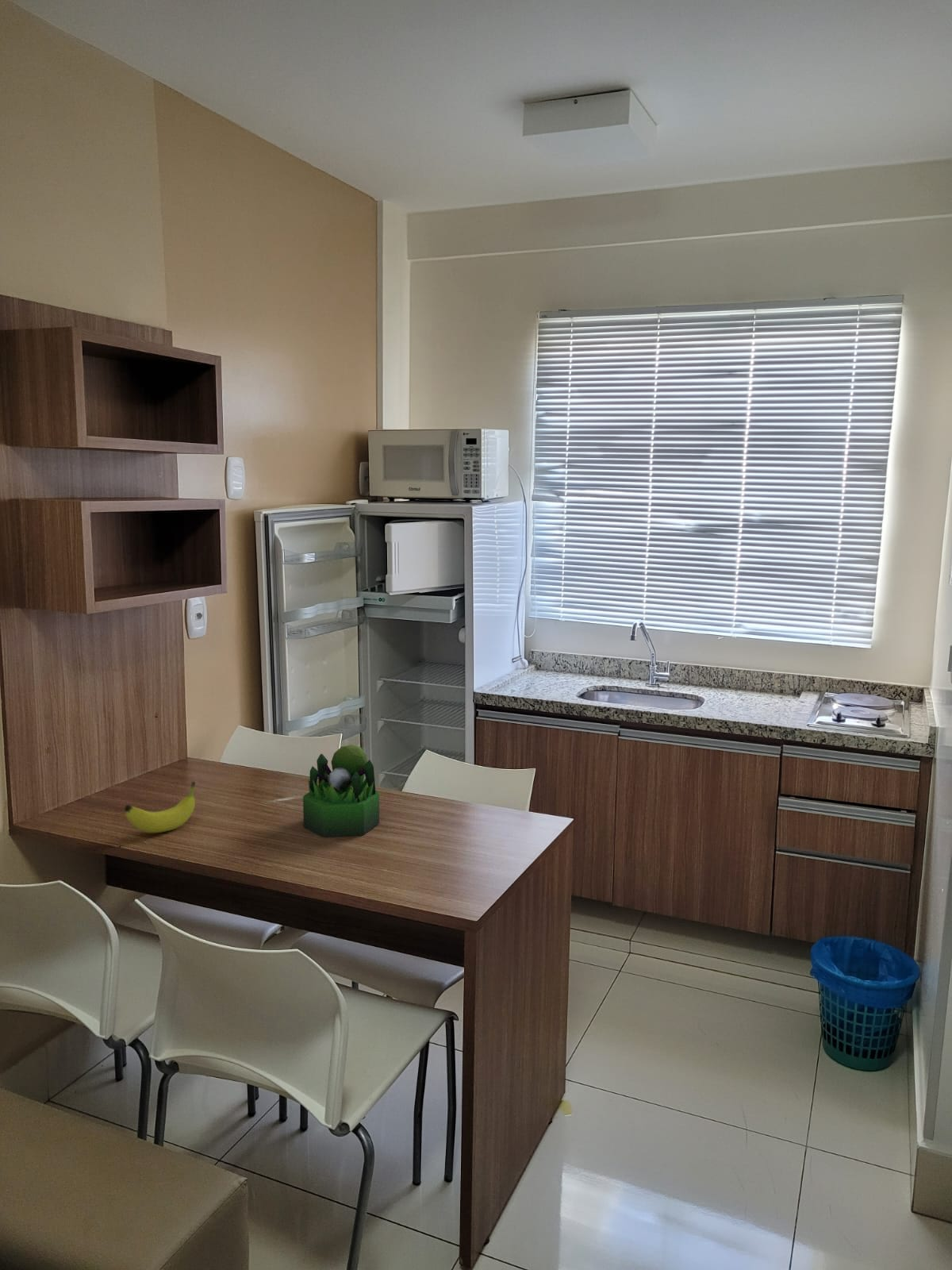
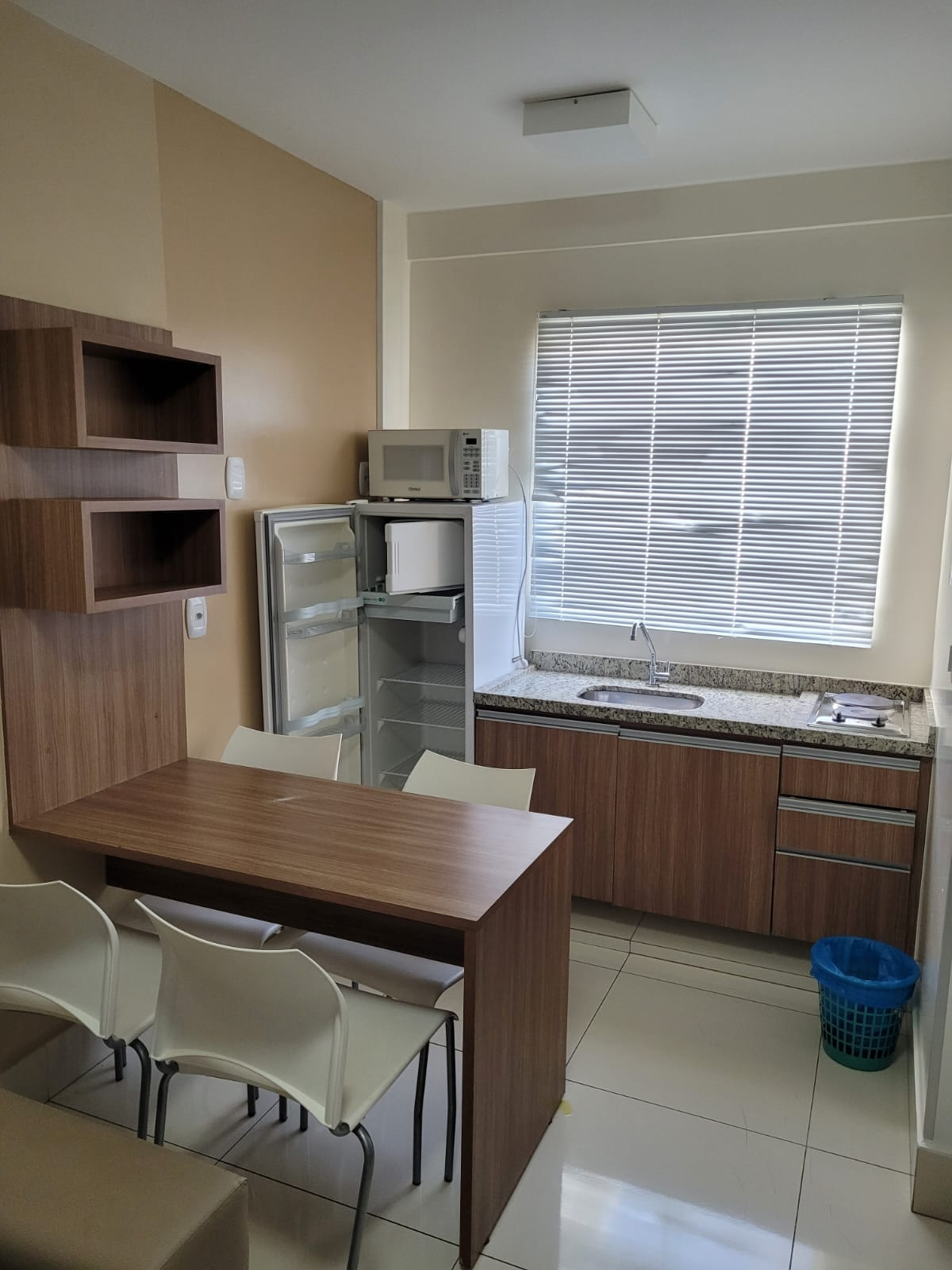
- plant [302,744,380,838]
- fruit [124,781,196,833]
